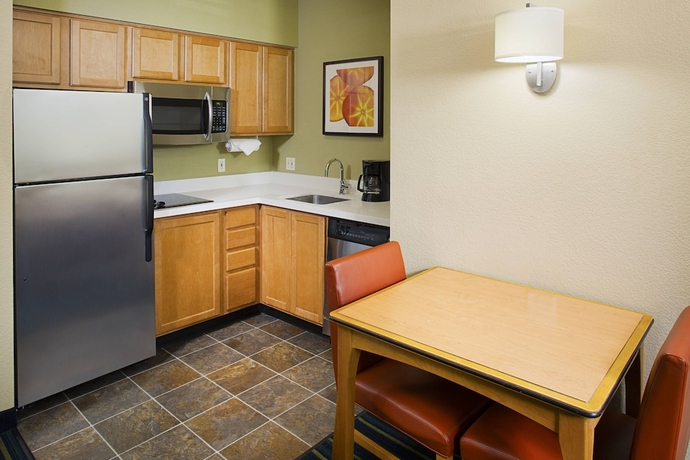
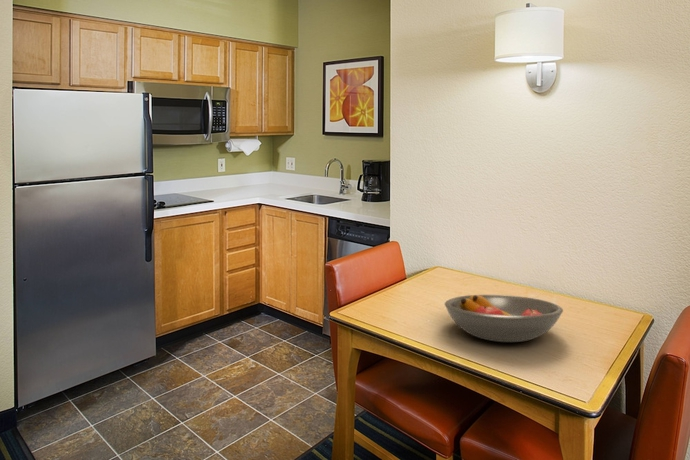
+ fruit bowl [444,294,564,343]
